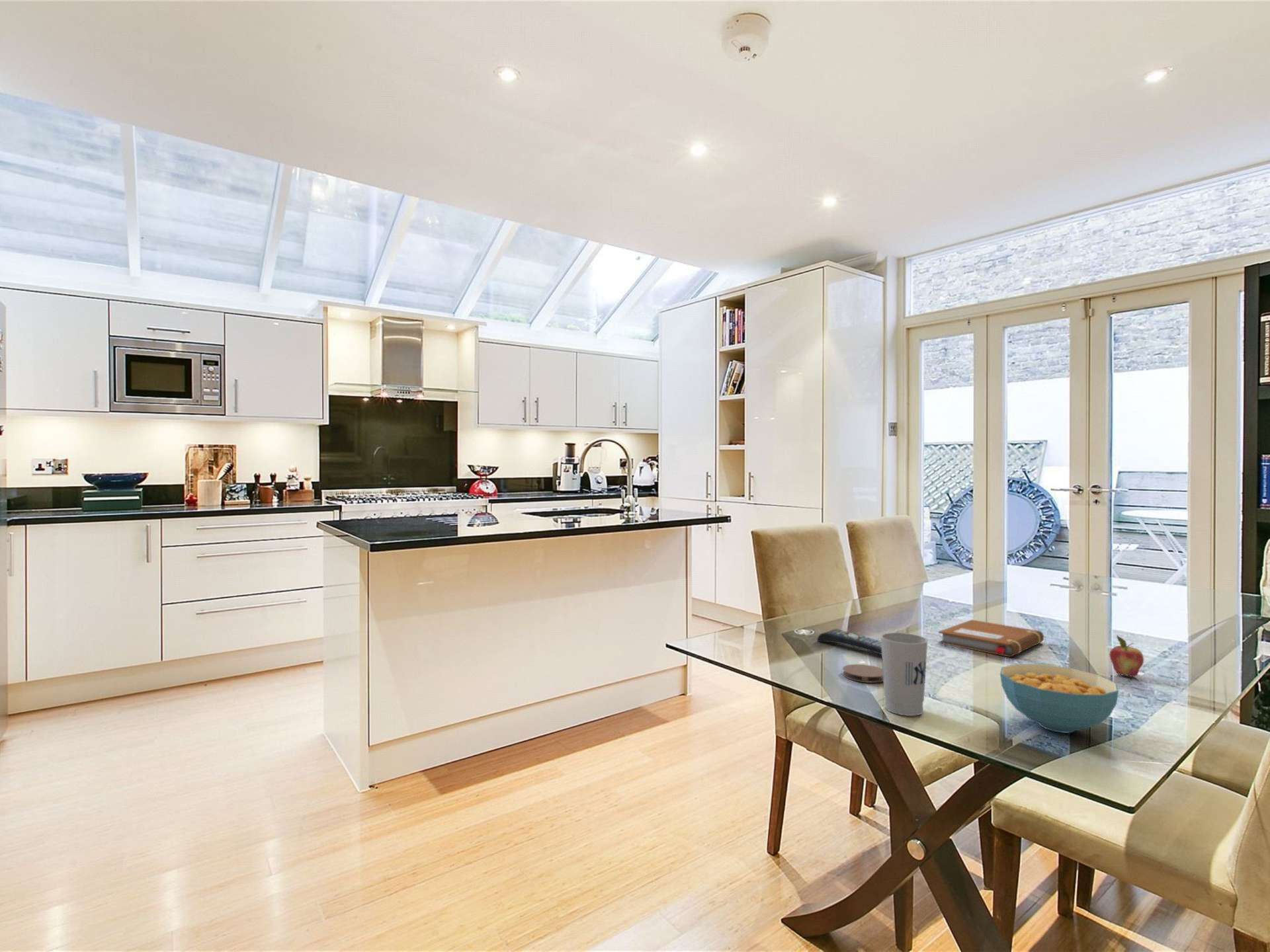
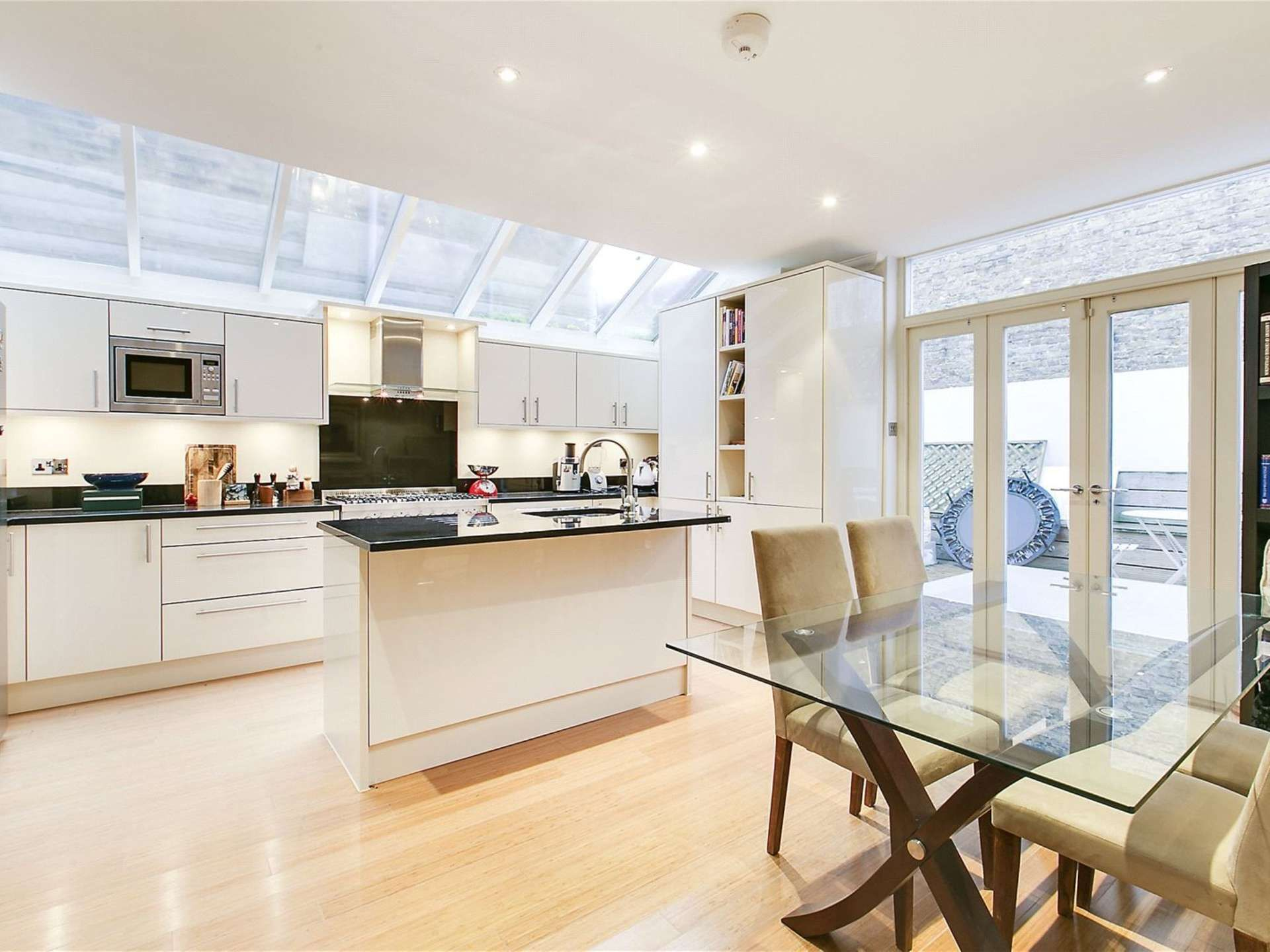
- fruit [1109,635,1144,678]
- remote control [816,629,882,655]
- cereal bowl [999,663,1119,734]
- cup [880,632,929,717]
- coaster [842,664,884,684]
- notebook [938,619,1044,658]
